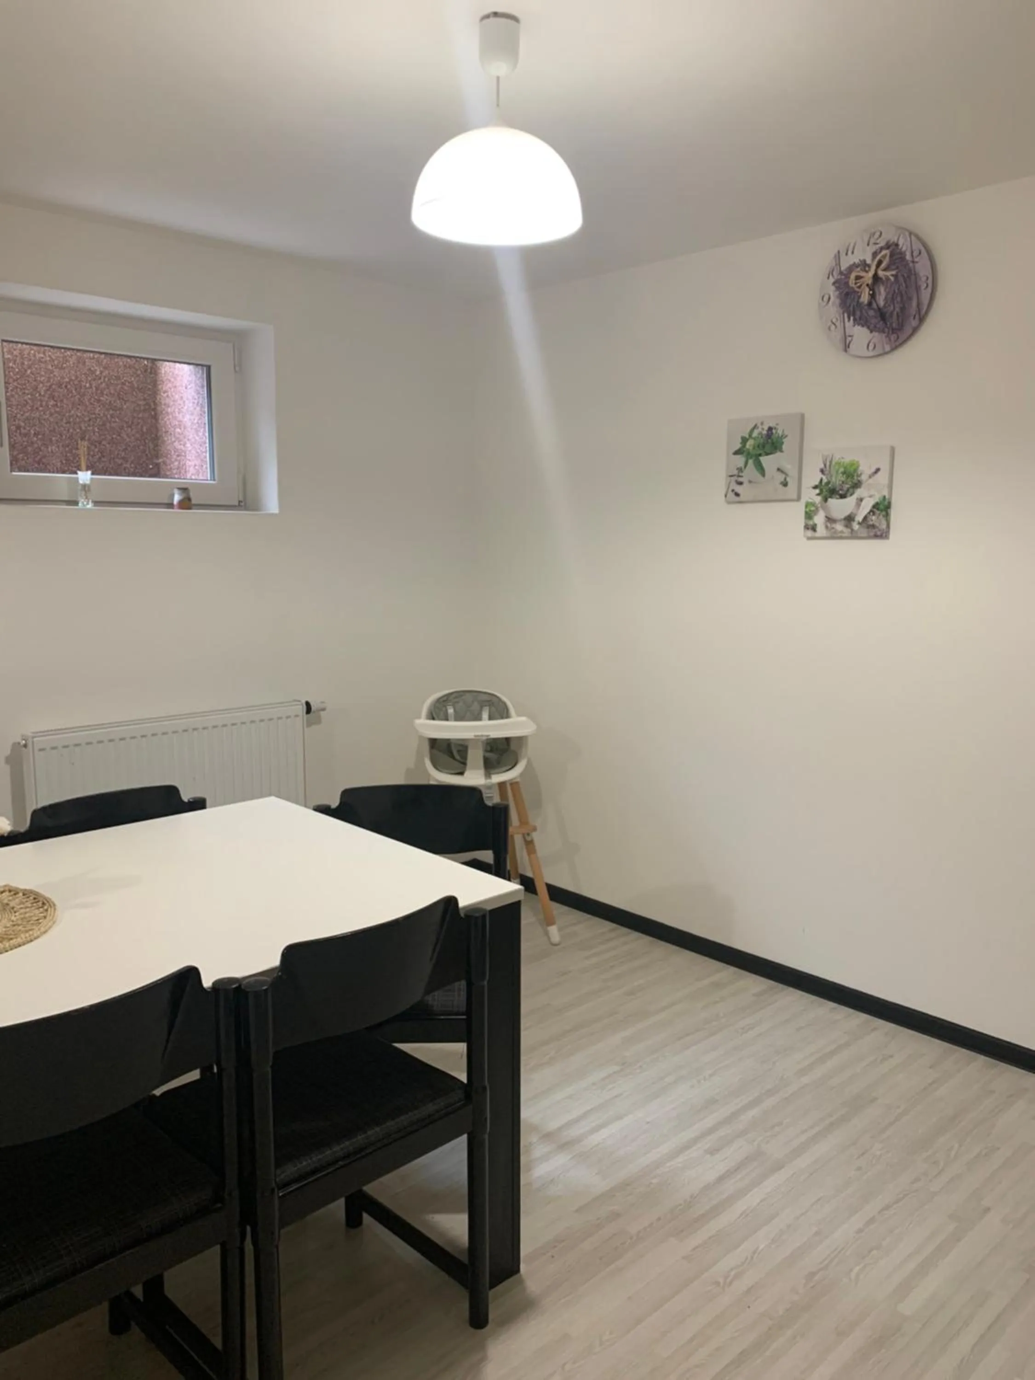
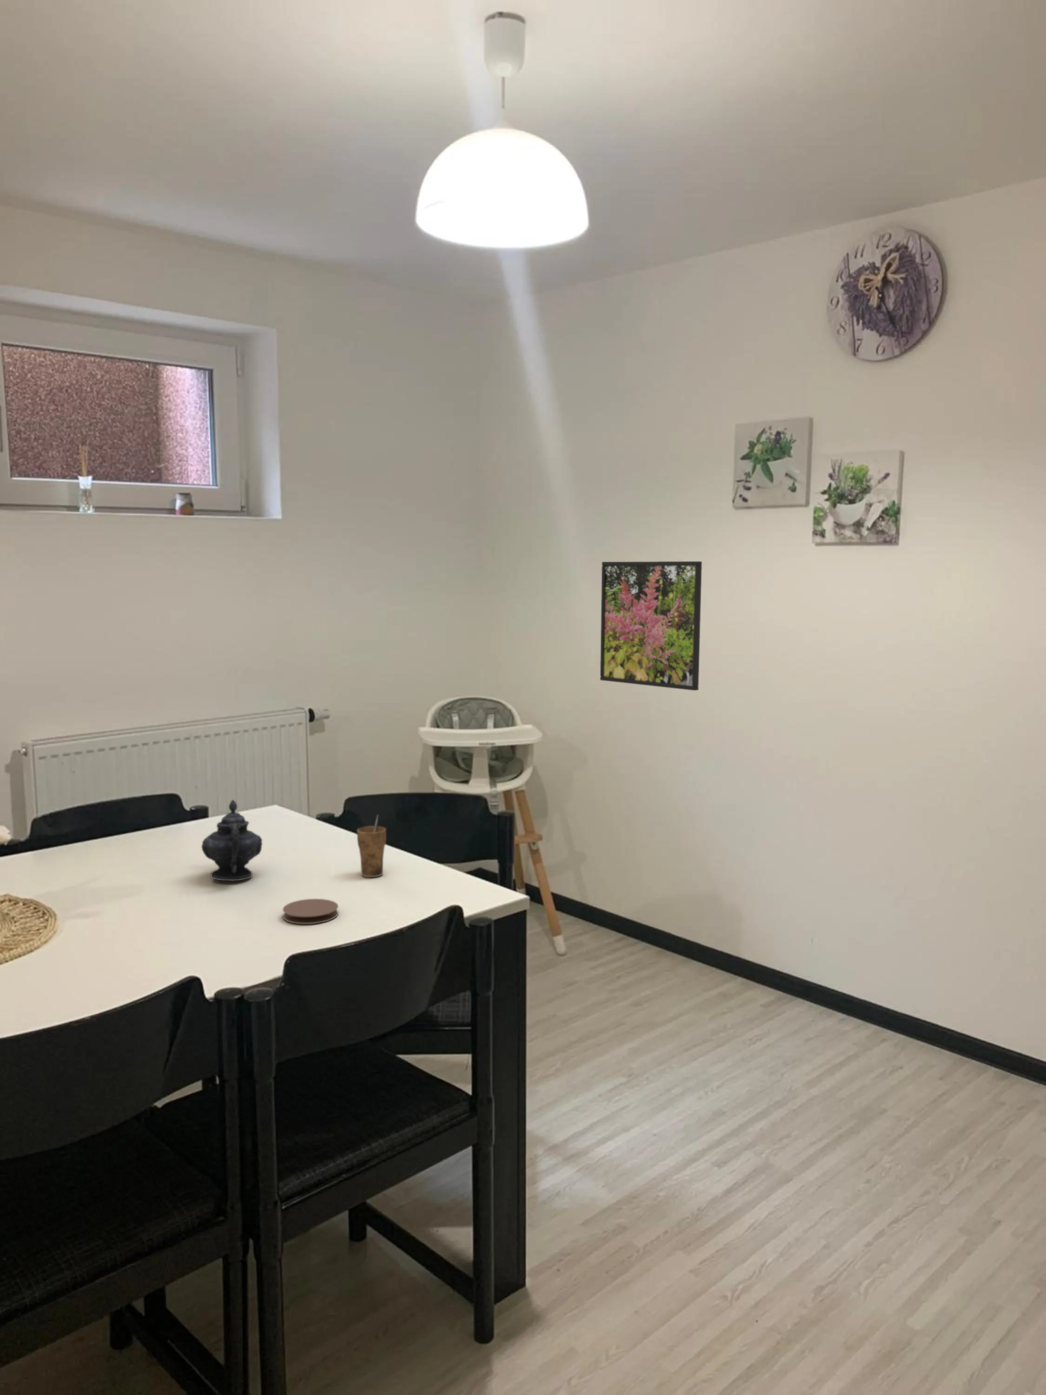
+ teapot [201,799,263,881]
+ coaster [282,899,338,925]
+ cup [357,814,387,878]
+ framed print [600,561,702,691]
